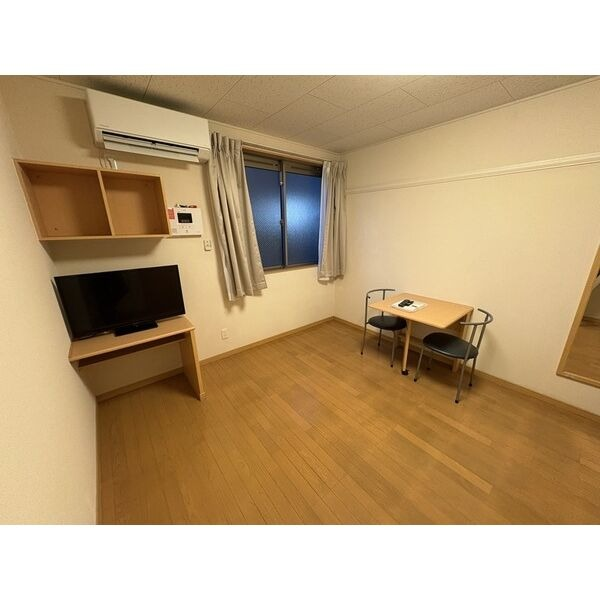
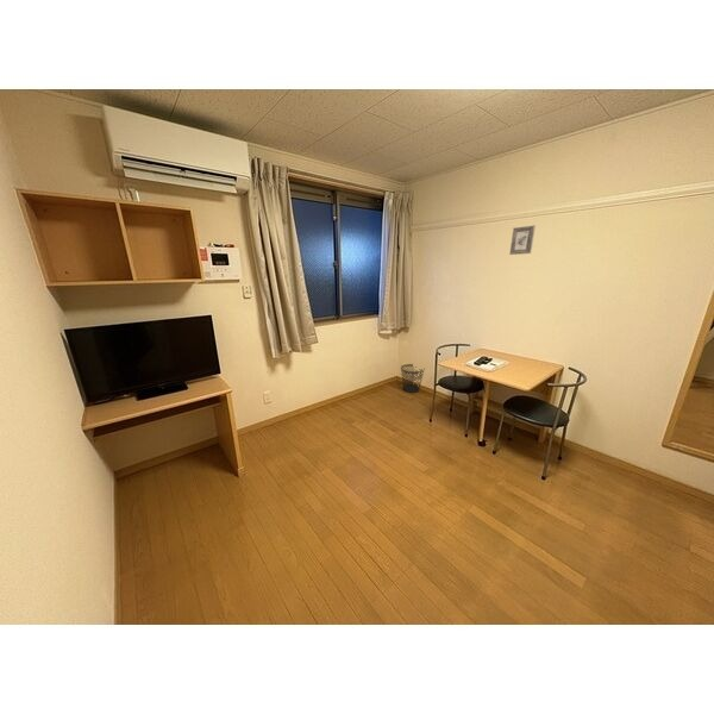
+ picture frame [508,224,537,256]
+ wastebasket [400,363,425,394]
